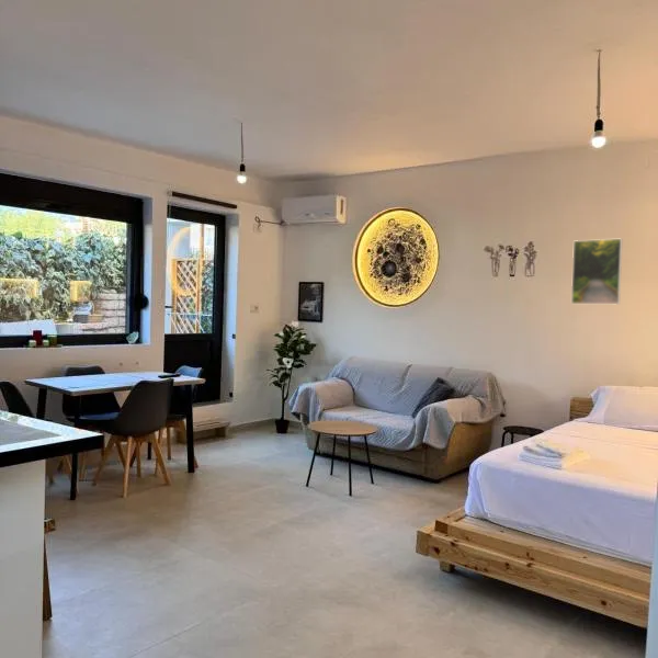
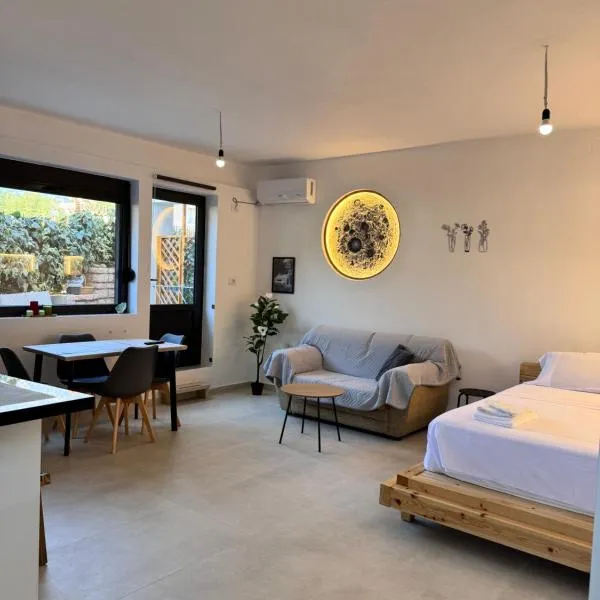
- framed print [570,237,623,306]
